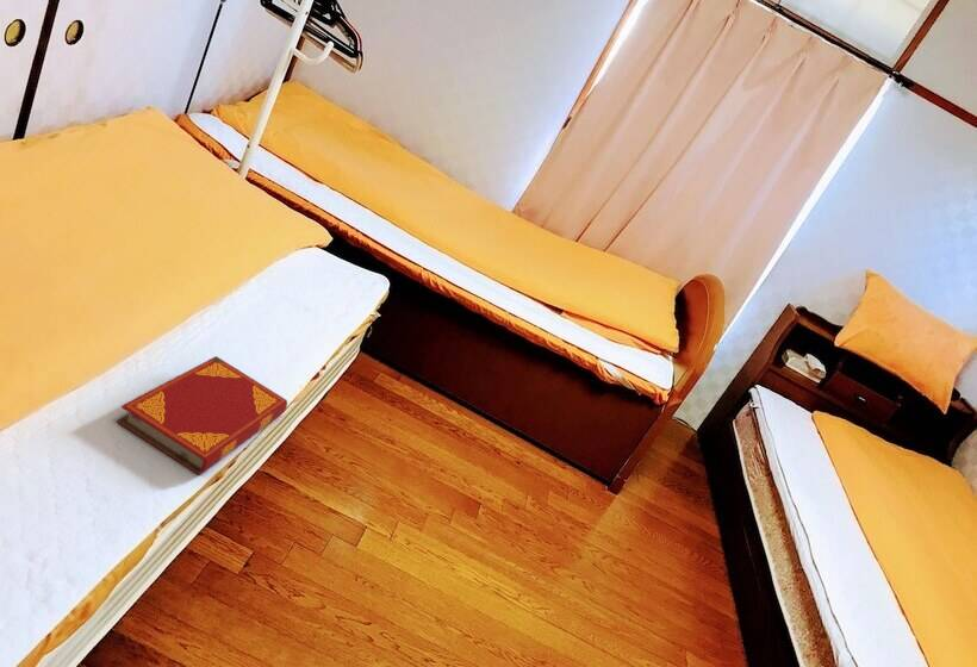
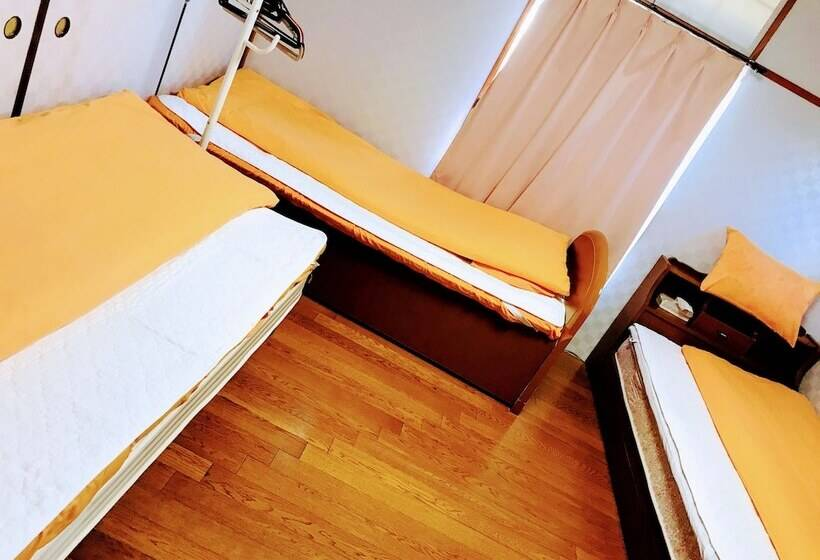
- hardback book [116,355,288,476]
